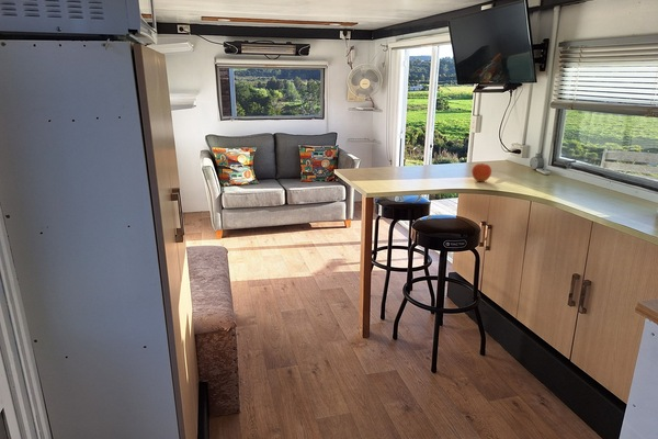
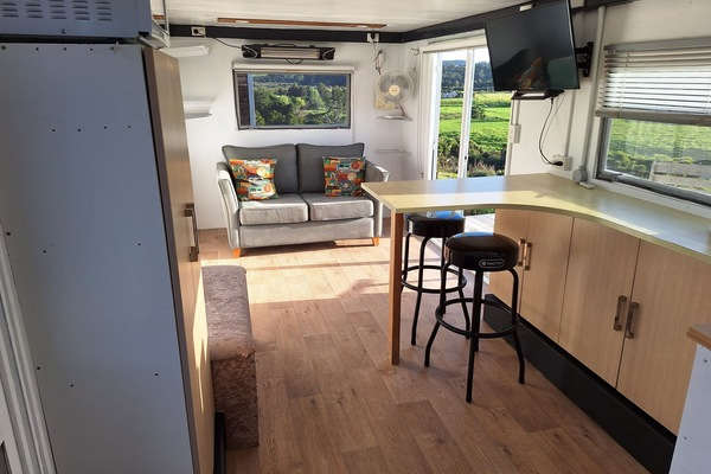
- fruit [470,162,492,182]
